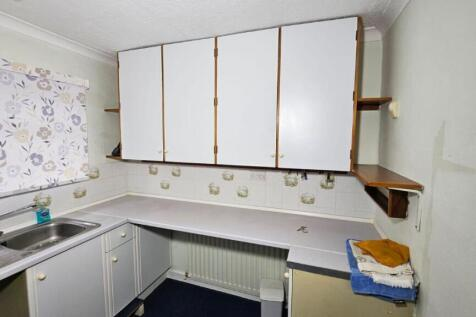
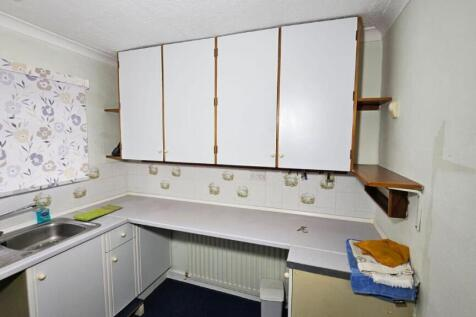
+ dish towel [72,203,123,222]
